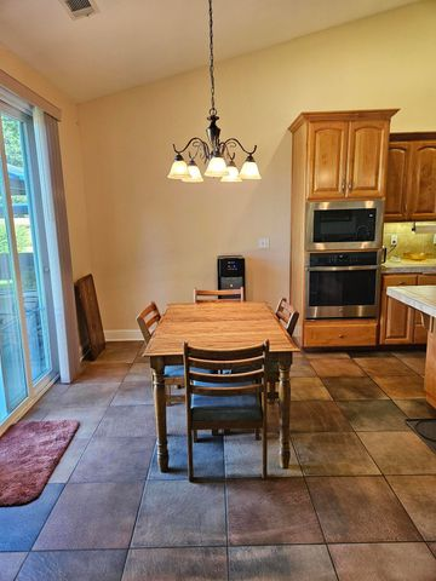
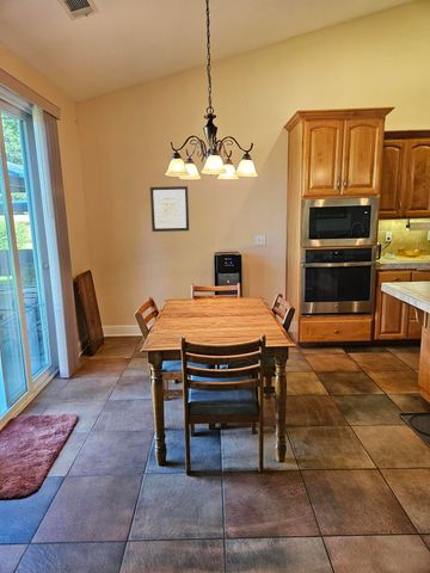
+ wall art [149,185,190,233]
